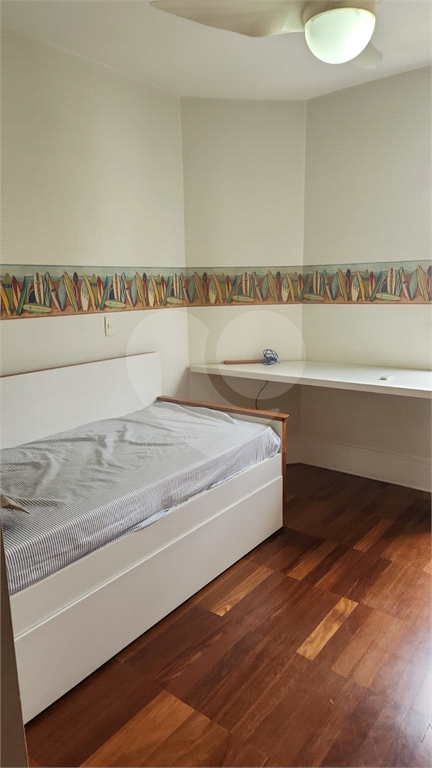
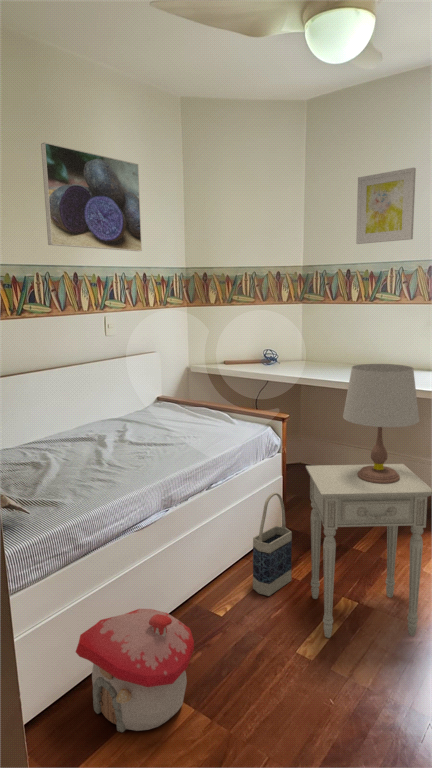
+ bag [252,492,293,597]
+ table lamp [342,363,420,484]
+ wall art [355,167,417,245]
+ toy house [75,608,195,733]
+ nightstand [305,463,432,639]
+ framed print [40,141,143,252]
